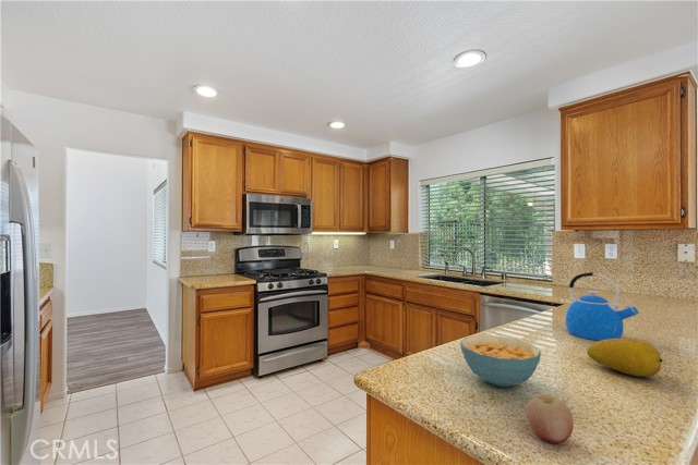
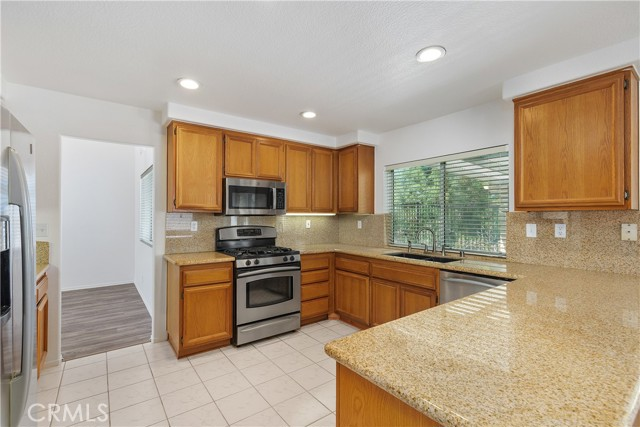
- fruit [525,392,575,444]
- fruit [586,338,663,378]
- cereal bowl [459,334,542,388]
- kettle [565,271,639,342]
